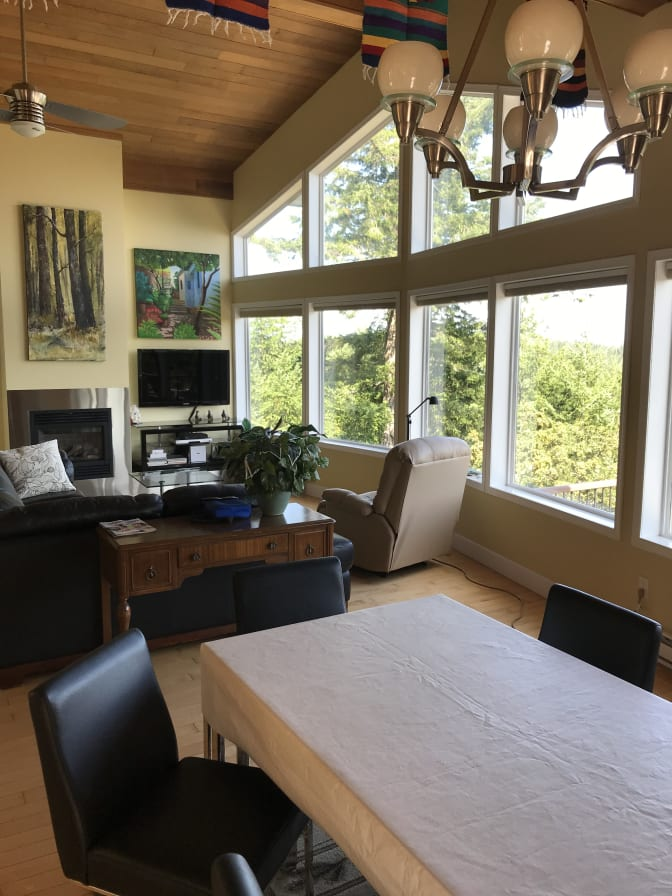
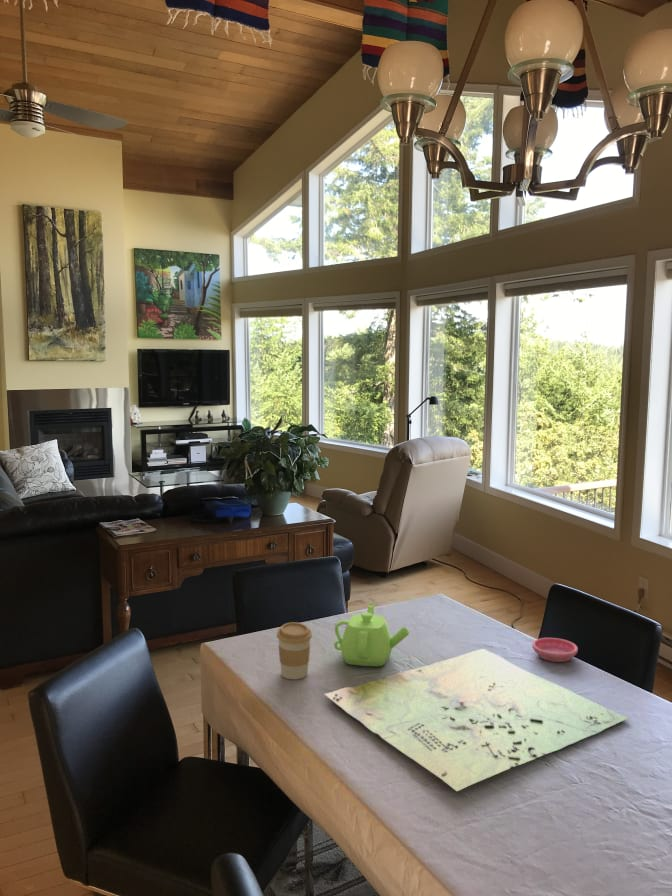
+ coffee cup [276,621,313,680]
+ board game [324,648,629,792]
+ teapot [333,602,411,667]
+ saucer [531,637,579,663]
